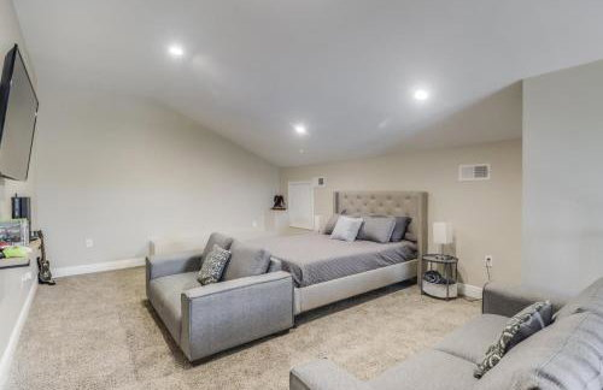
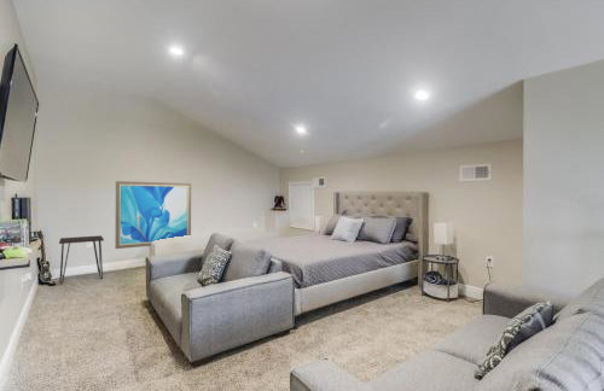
+ wall art [114,180,192,250]
+ desk [58,234,105,285]
